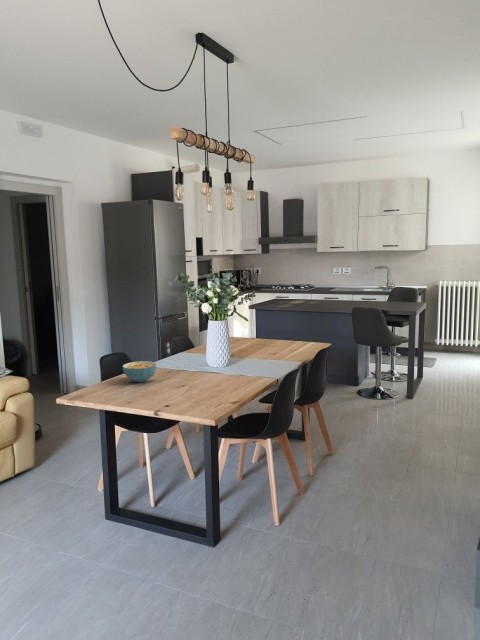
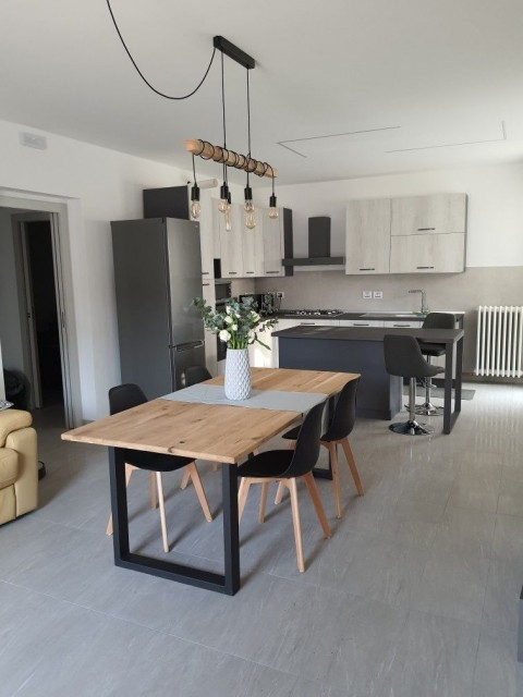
- cereal bowl [122,360,157,383]
